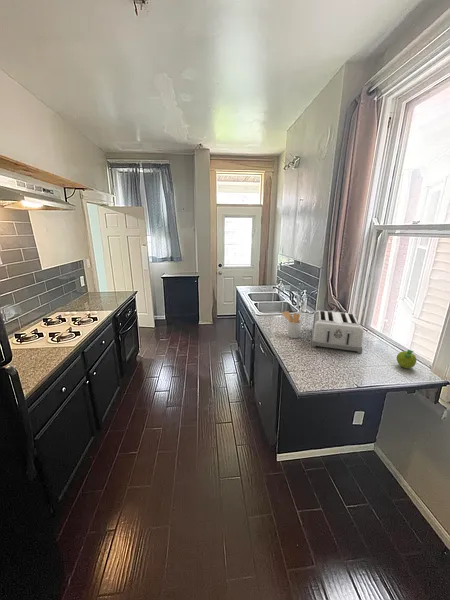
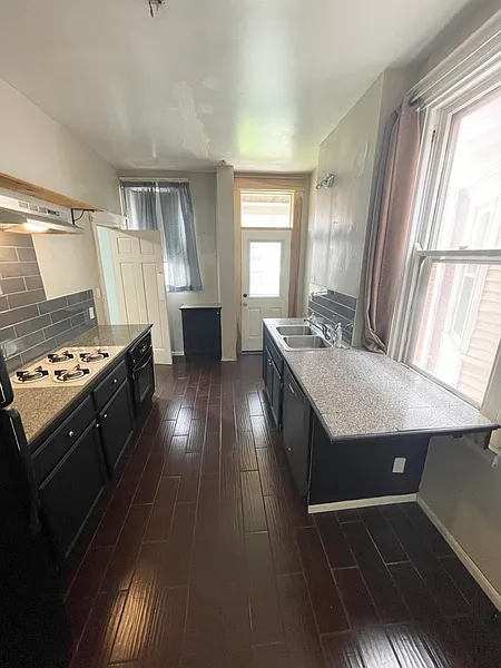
- toaster [311,309,364,354]
- fruit [396,349,417,369]
- utensil holder [281,310,302,339]
